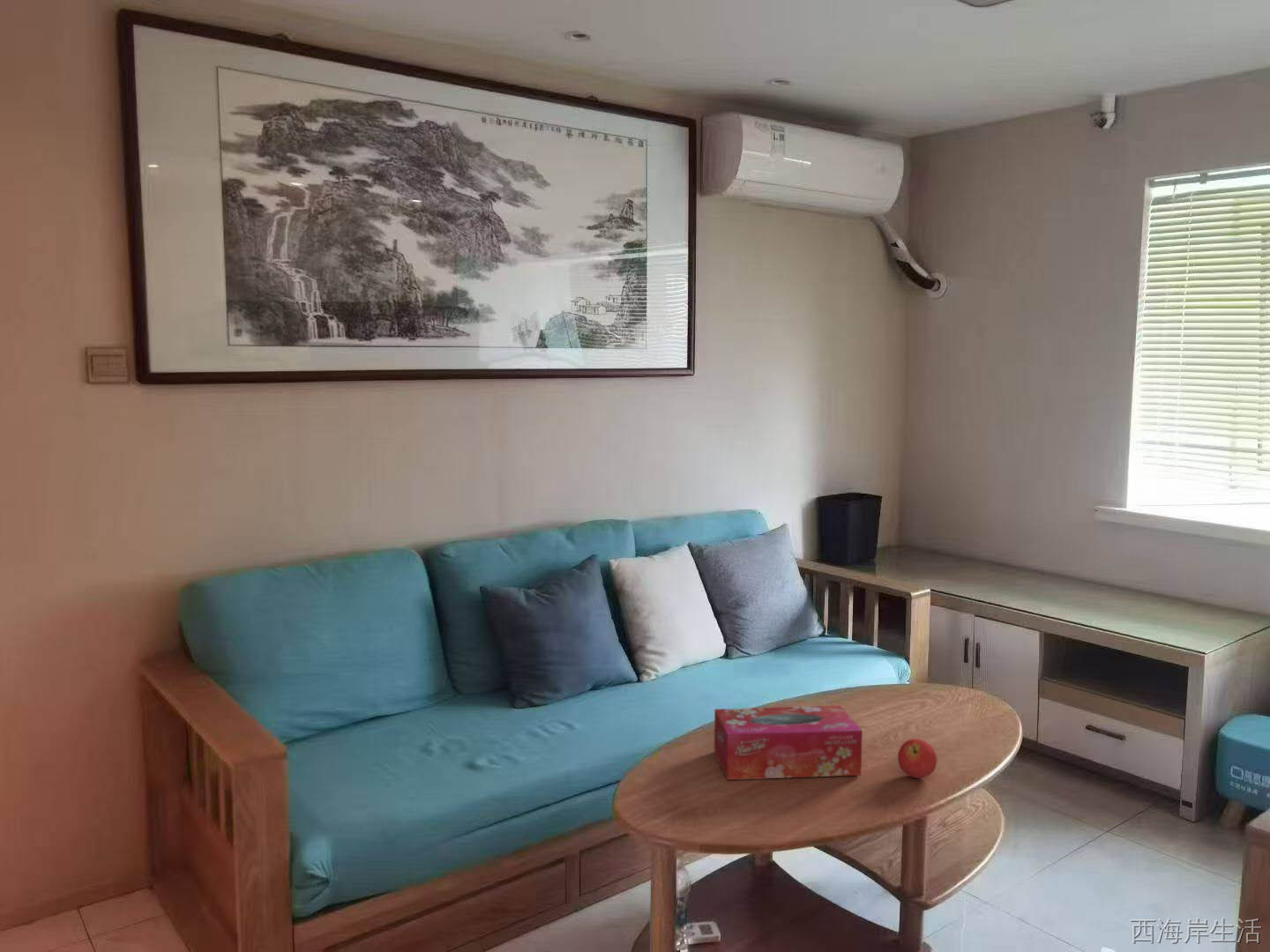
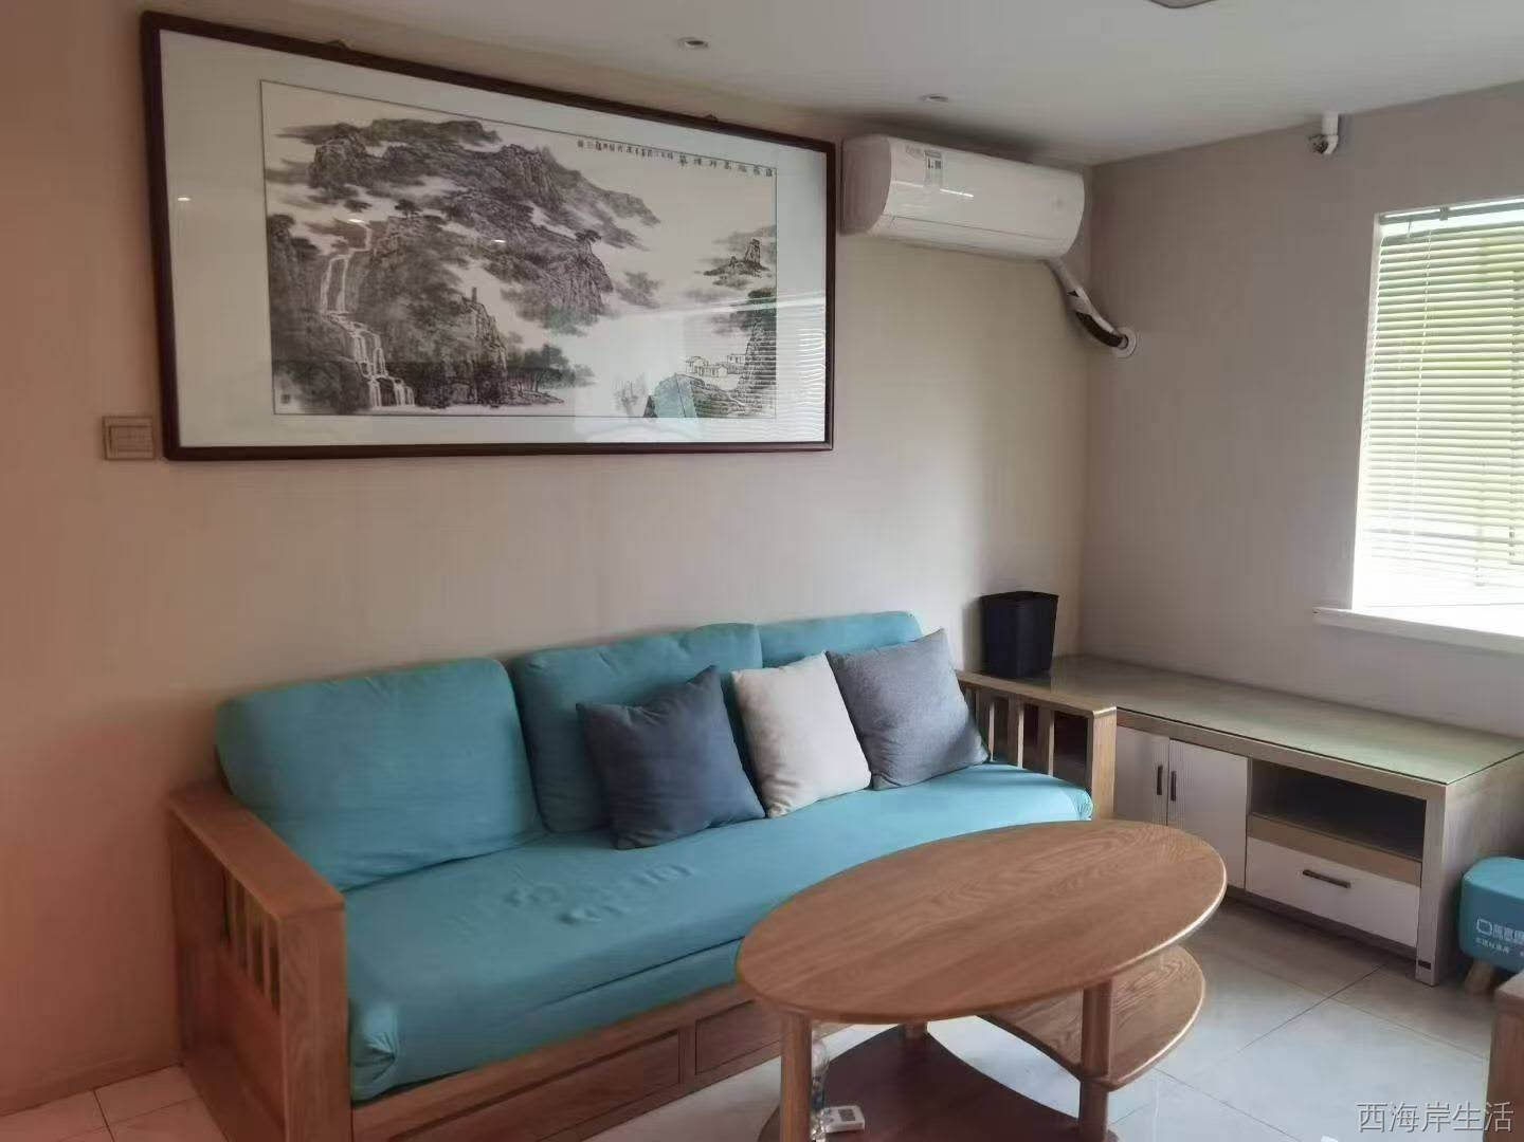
- fruit [897,738,938,779]
- tissue box [713,704,863,781]
